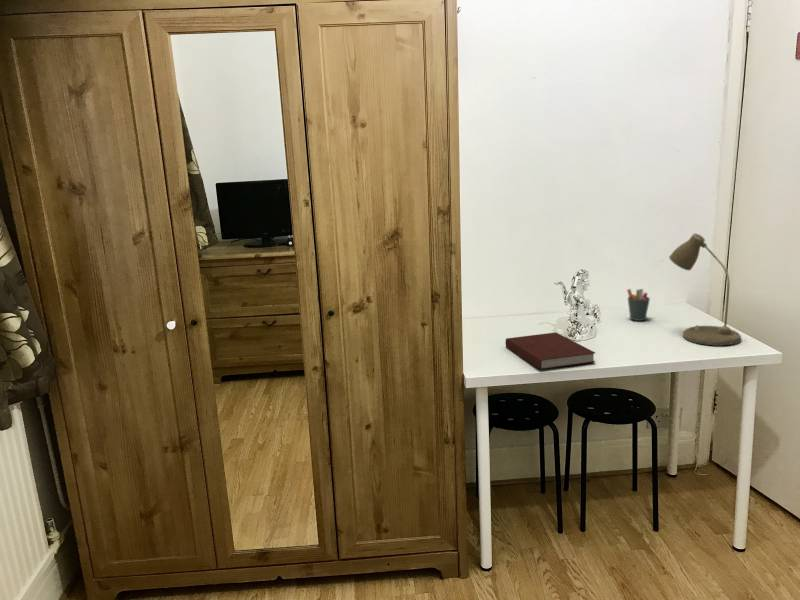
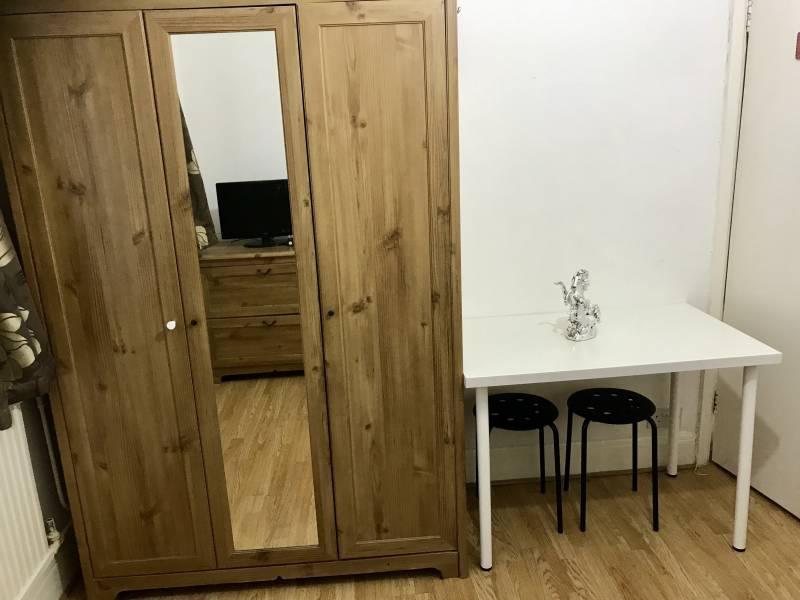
- desk lamp [668,232,742,346]
- pen holder [626,288,651,322]
- notebook [504,331,596,371]
